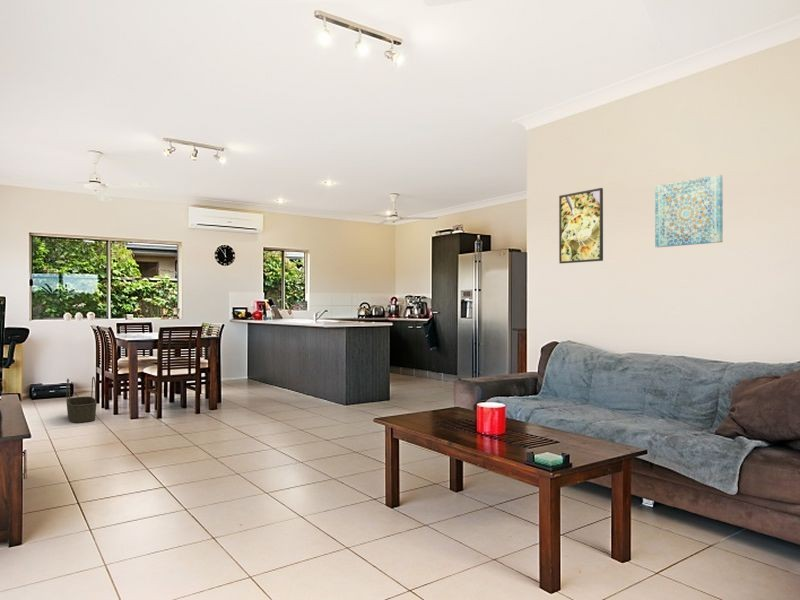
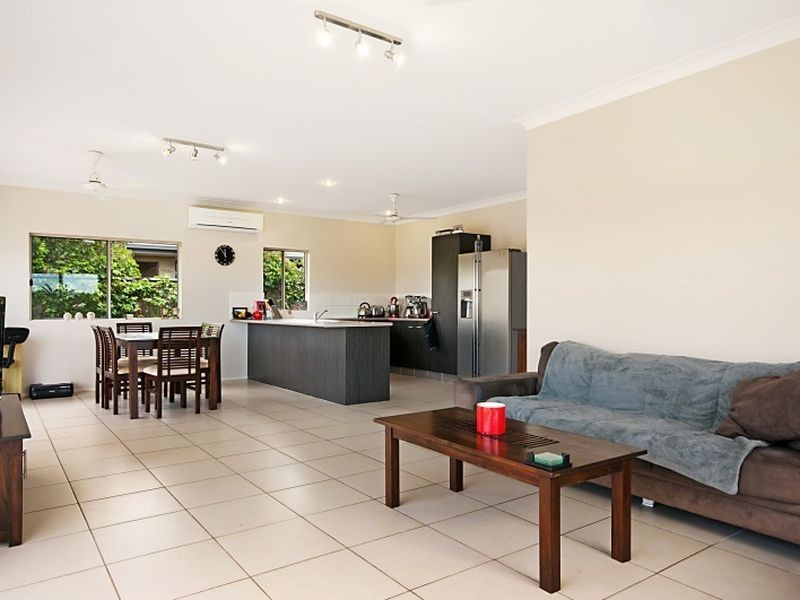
- wall art [654,174,724,248]
- basket [65,376,98,424]
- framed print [558,187,604,264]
